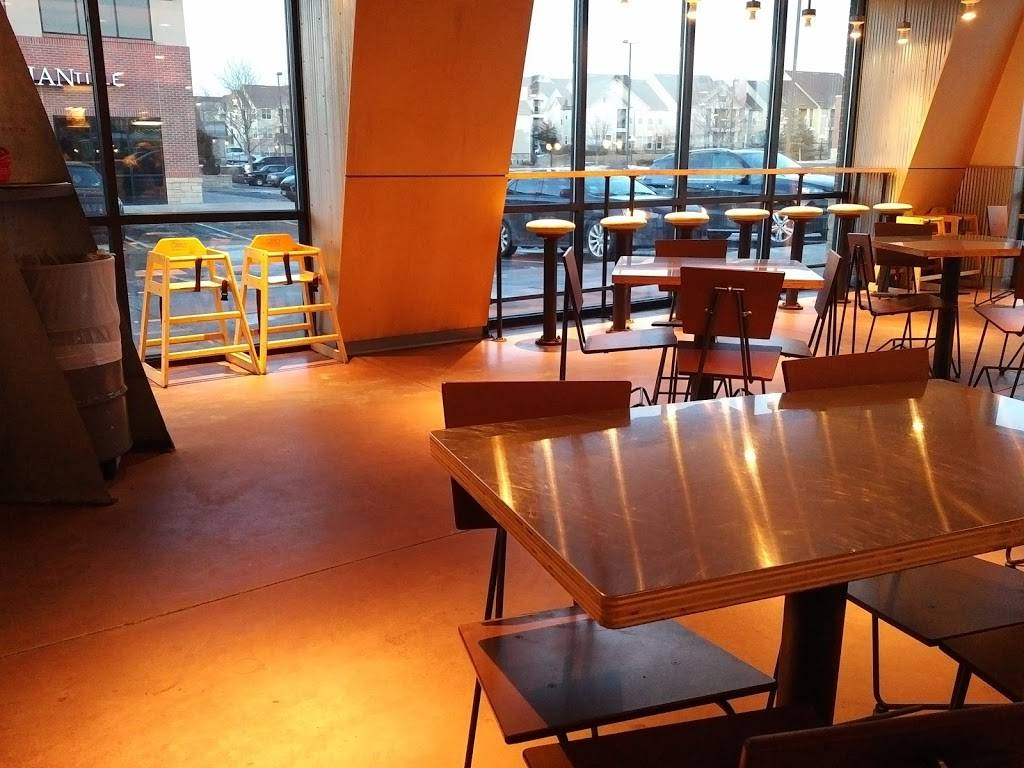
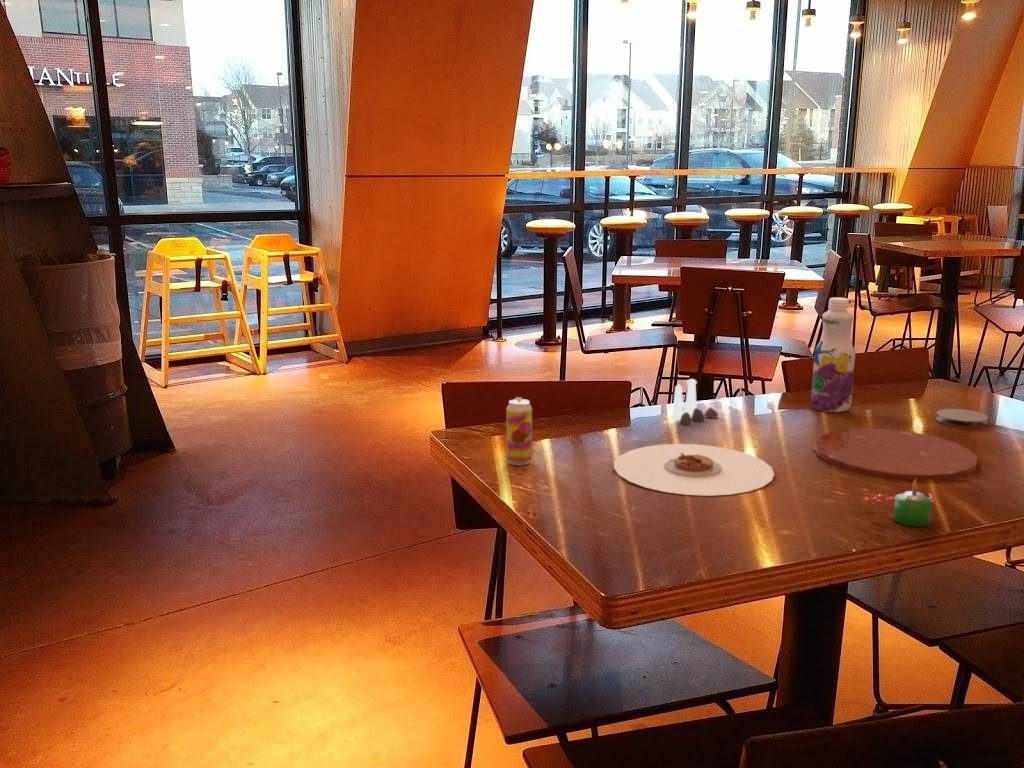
+ beverage can [506,396,533,466]
+ plate [613,443,775,497]
+ beverage bottle [810,297,856,413]
+ plate [814,427,978,481]
+ candle [863,479,936,528]
+ salt and pepper shaker set [669,378,719,427]
+ coaster [935,408,989,429]
